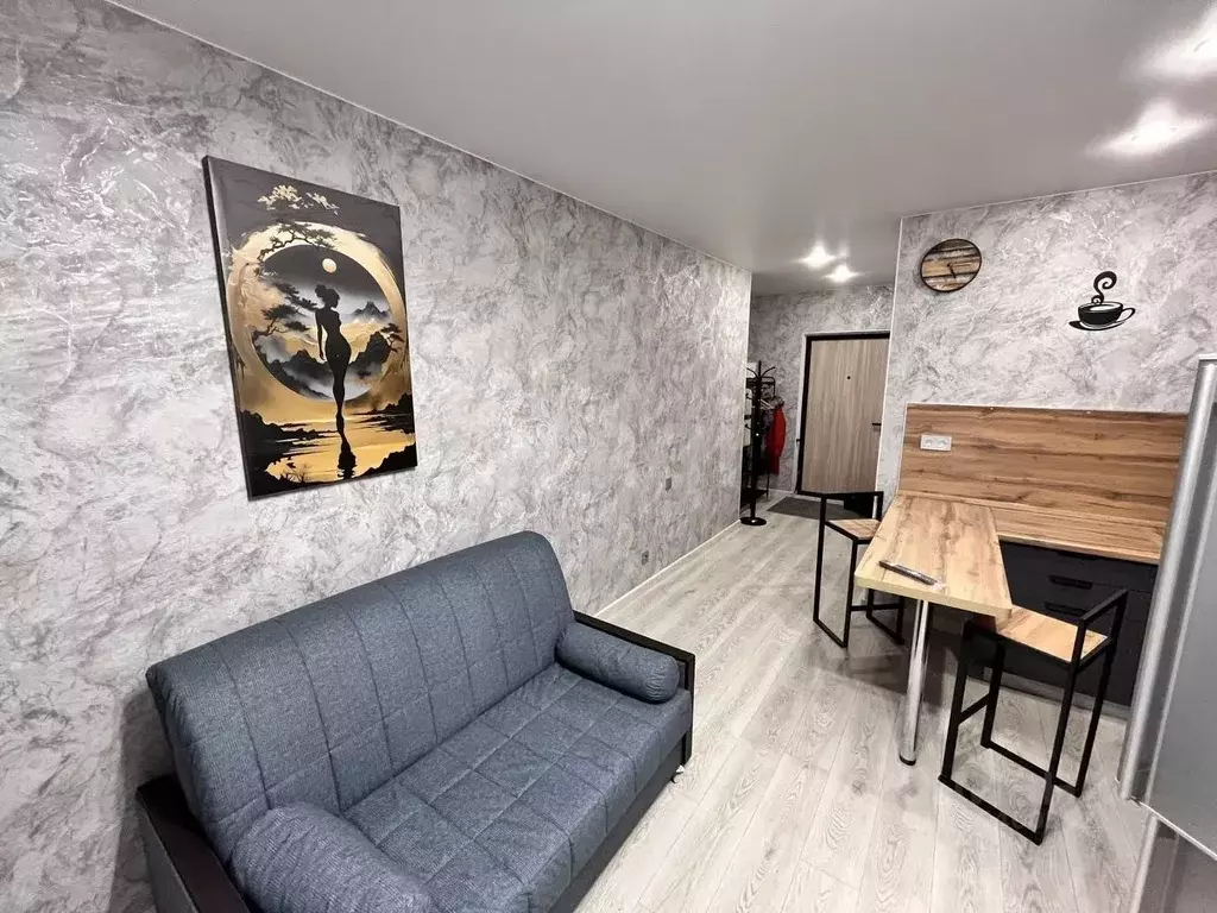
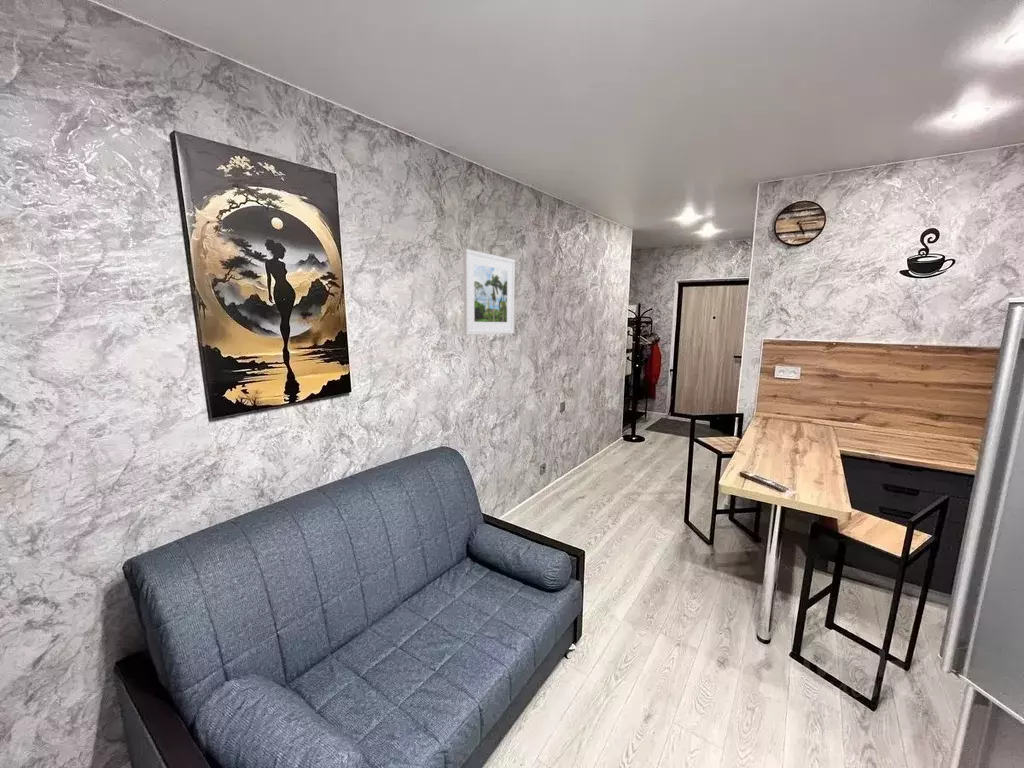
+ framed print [463,248,516,336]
